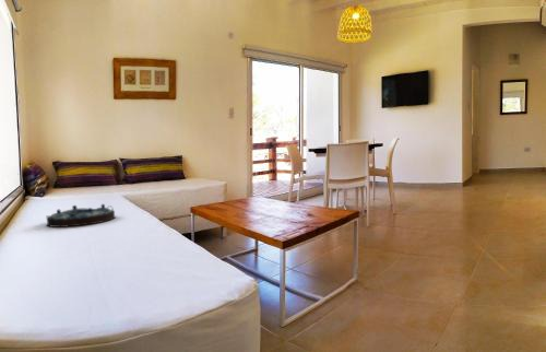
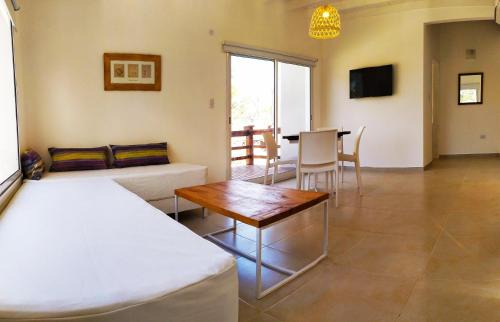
- serving tray [45,203,117,228]
